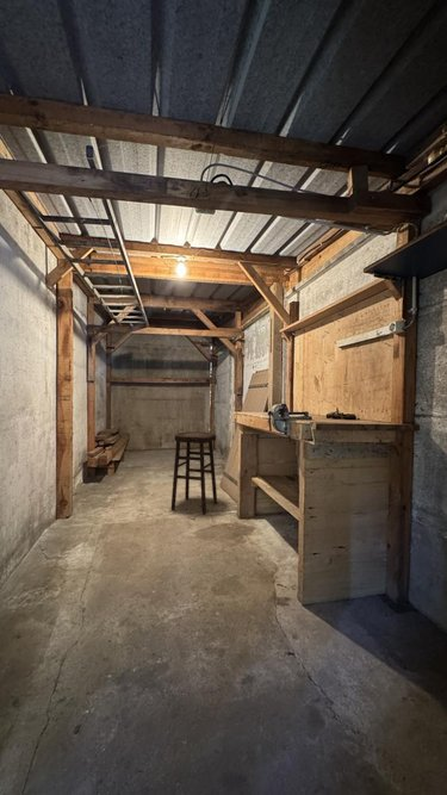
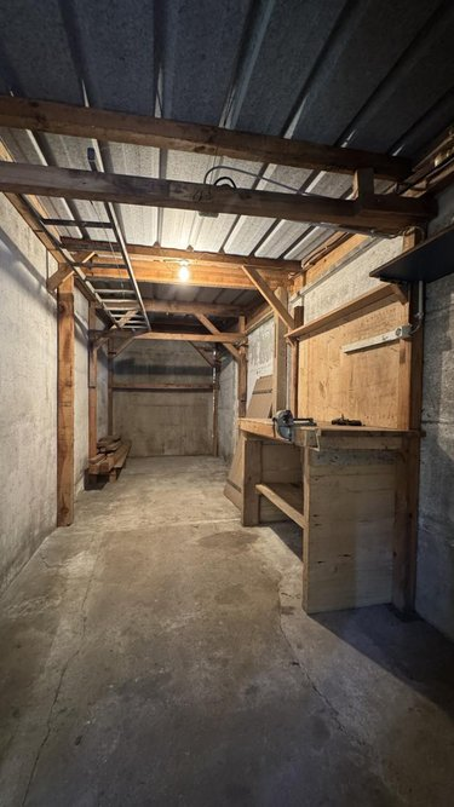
- stool [170,430,218,516]
